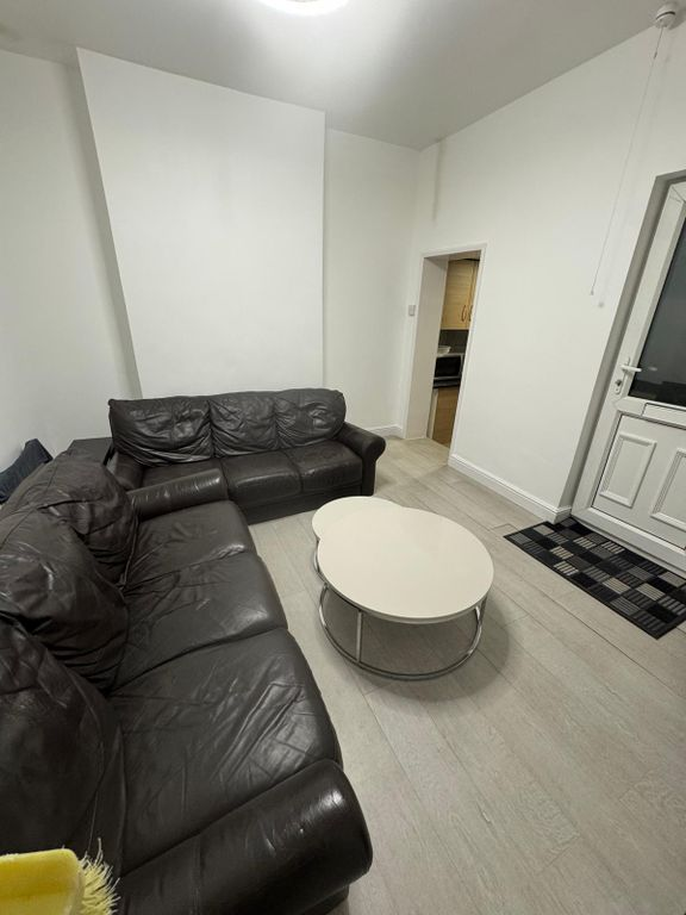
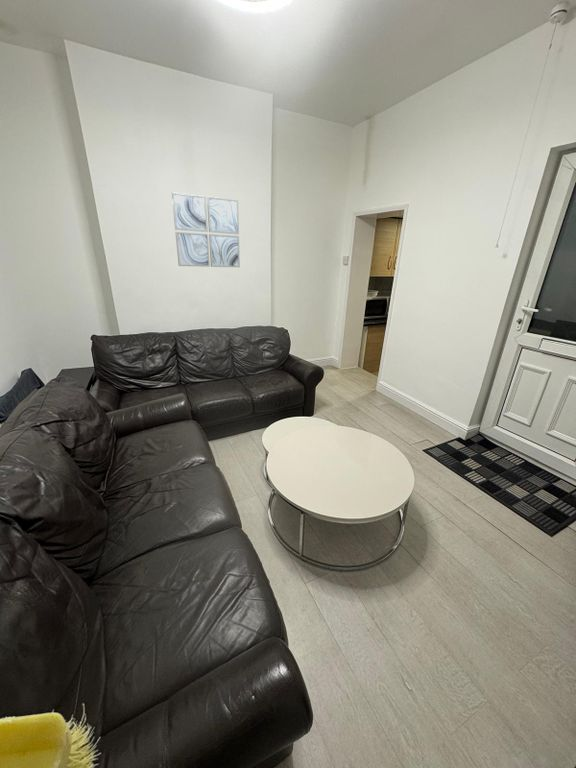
+ wall art [171,191,241,268]
